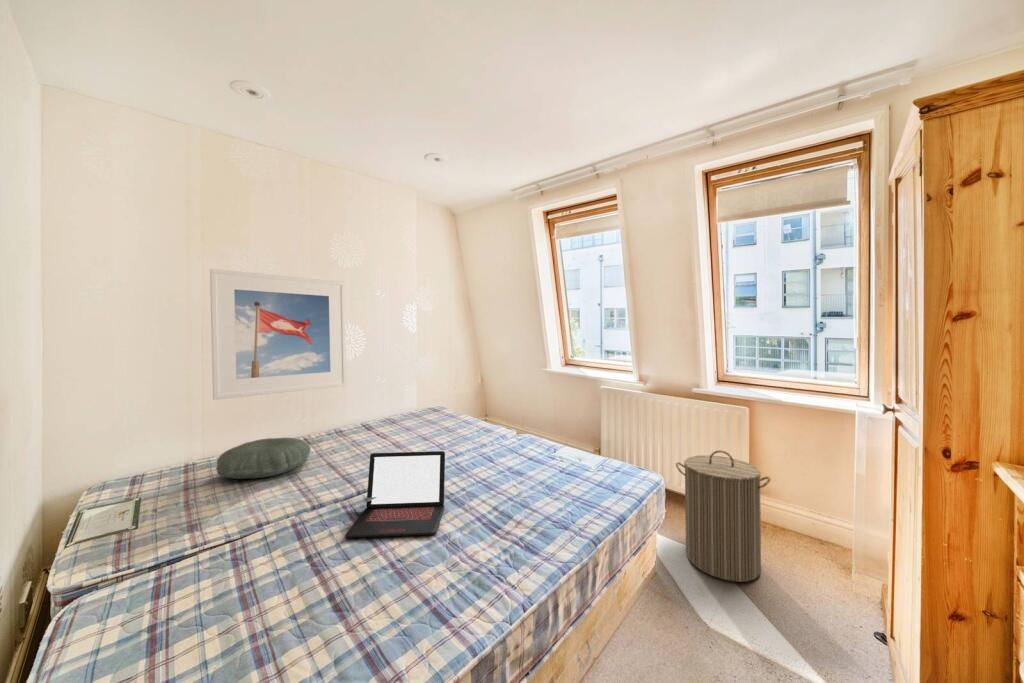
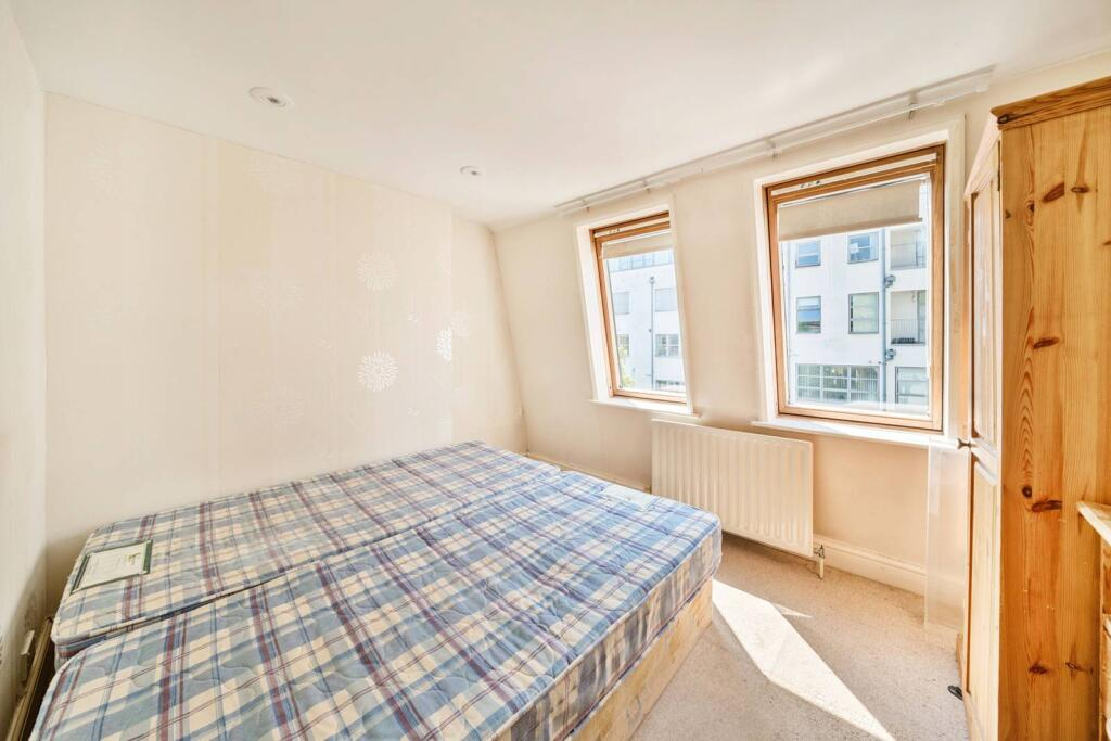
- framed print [209,268,348,401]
- laundry hamper [675,449,772,583]
- laptop [344,450,446,539]
- pillow [215,437,311,480]
